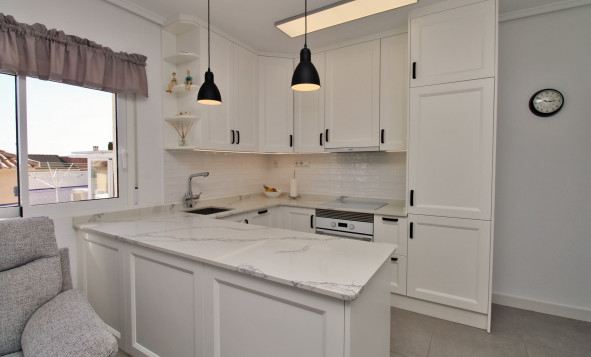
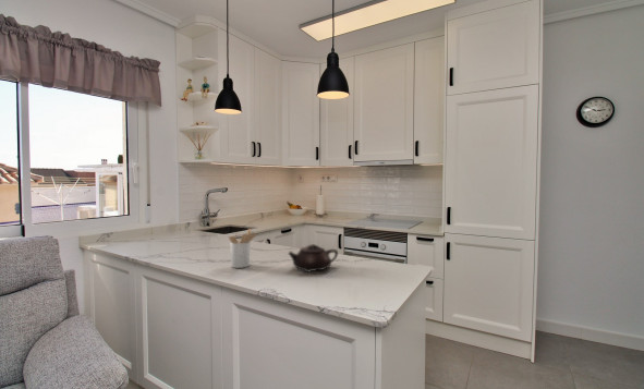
+ utensil holder [228,228,258,269]
+ teapot [288,243,339,272]
